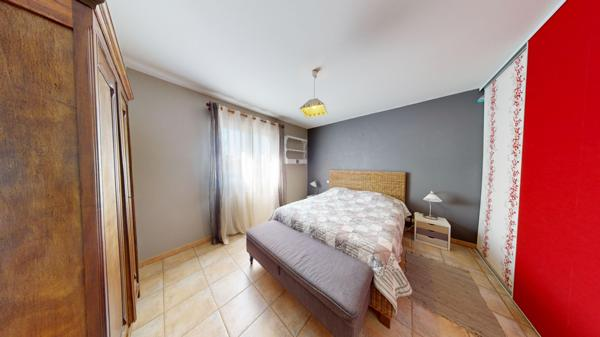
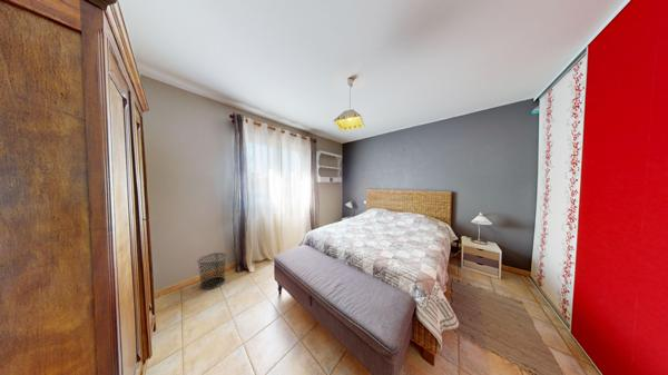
+ waste bin [196,251,228,290]
